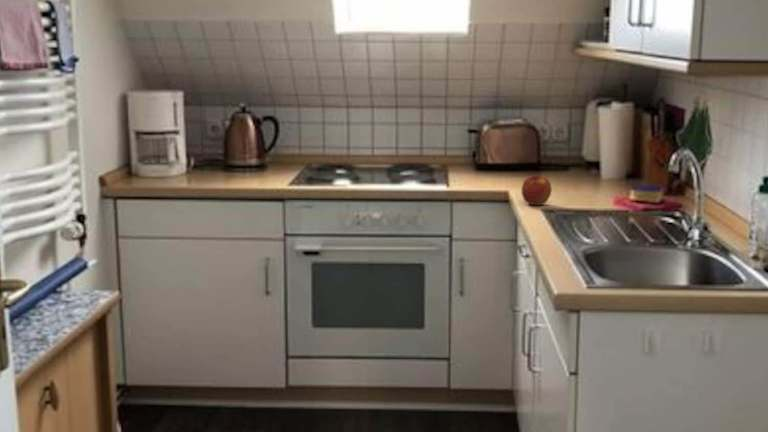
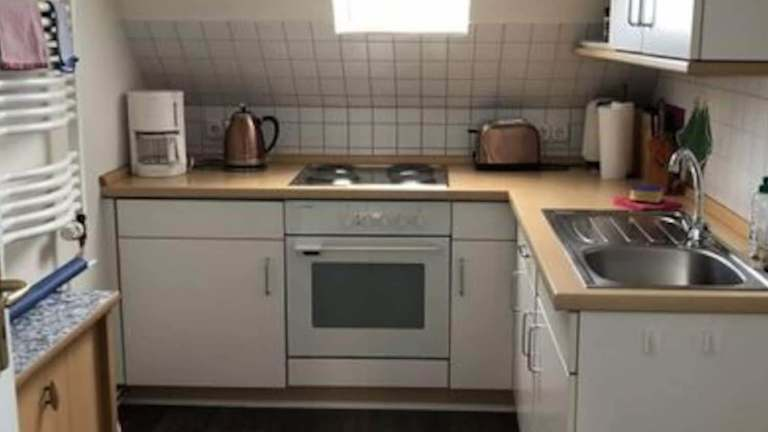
- apple [521,174,553,206]
